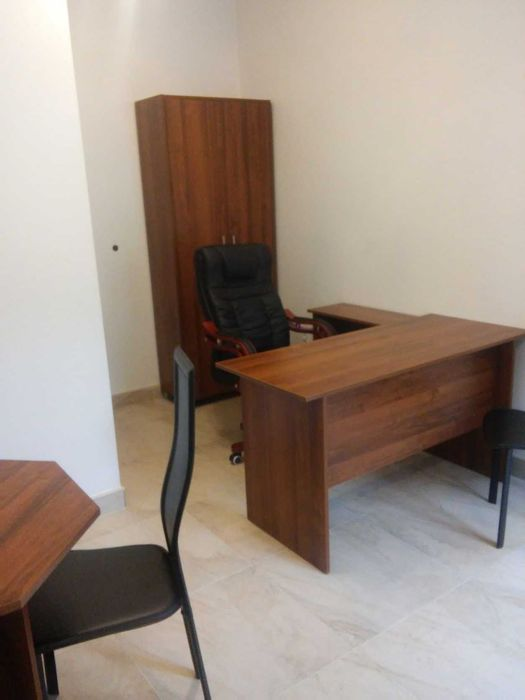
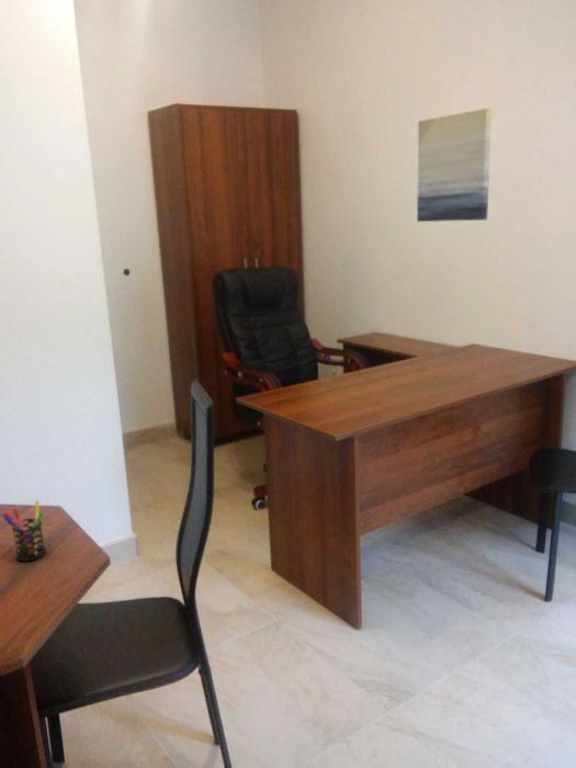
+ wall art [416,108,493,223]
+ pen holder [1,499,47,562]
